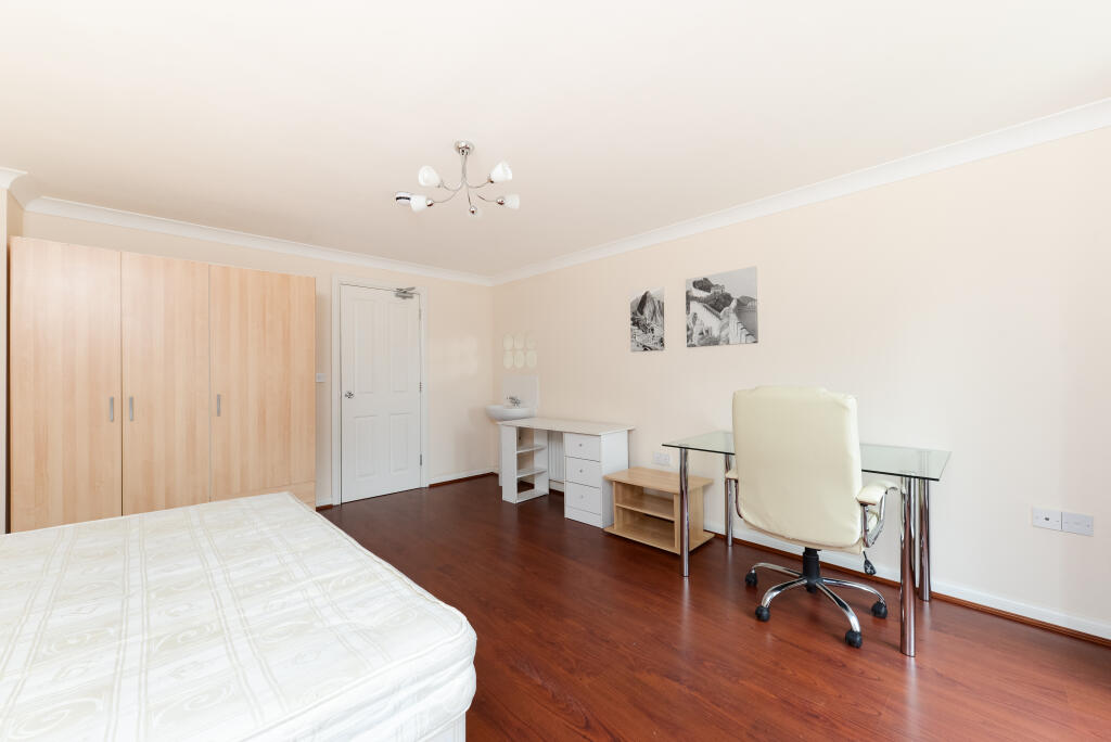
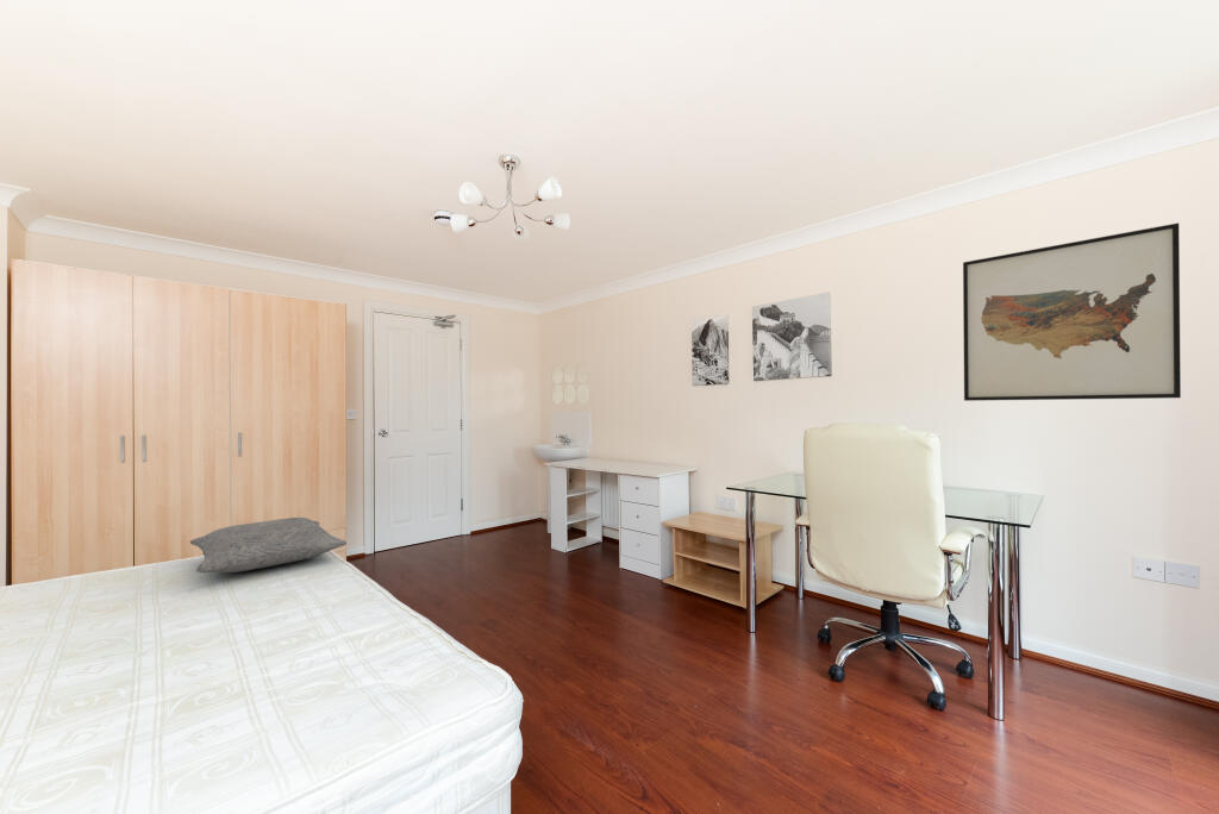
+ pillow [189,516,348,574]
+ wall art [962,221,1182,402]
